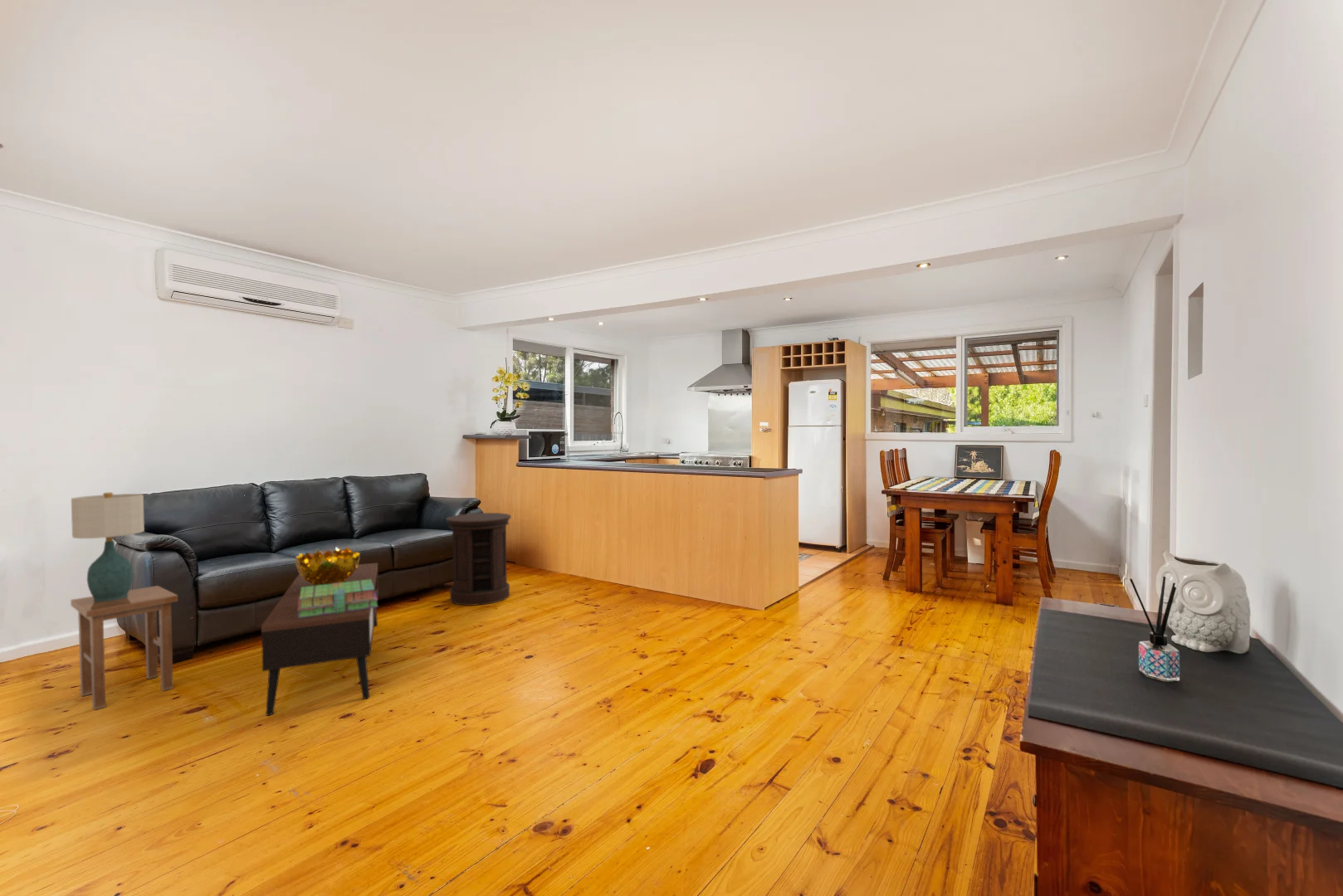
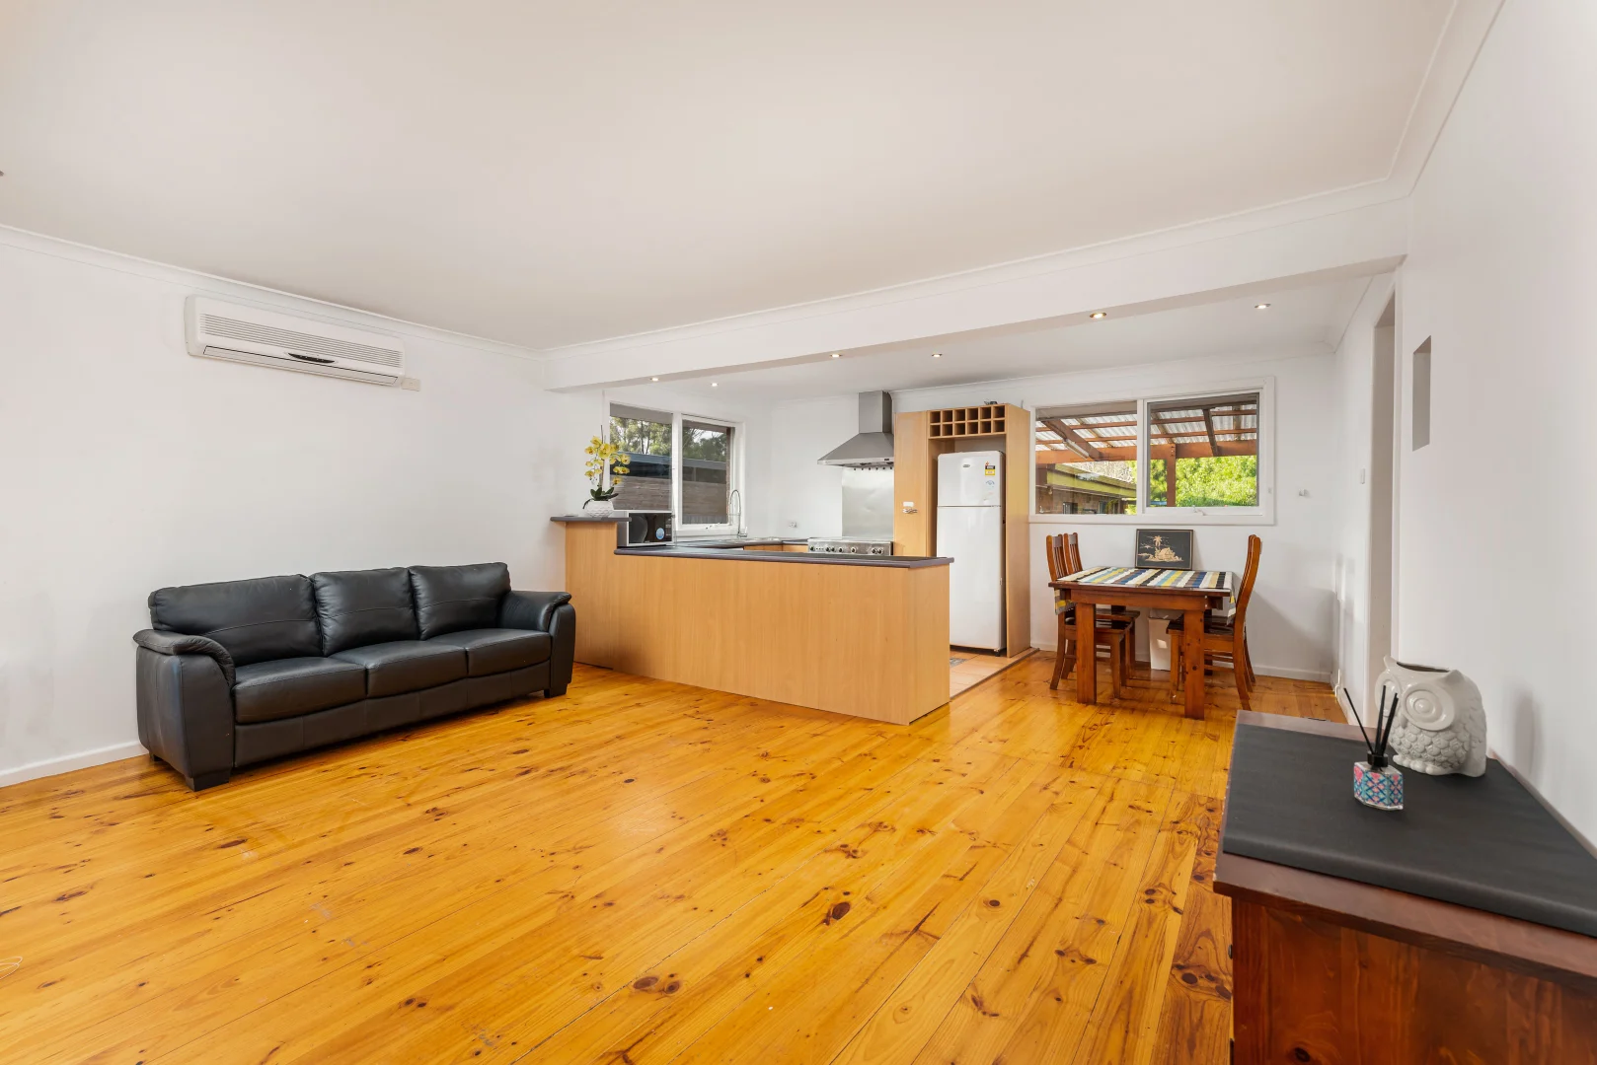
- side table [445,512,512,606]
- decorative bowl [295,546,360,587]
- stack of books [298,579,378,618]
- coffee table [261,562,379,716]
- table lamp [71,492,145,601]
- stool [70,585,178,711]
